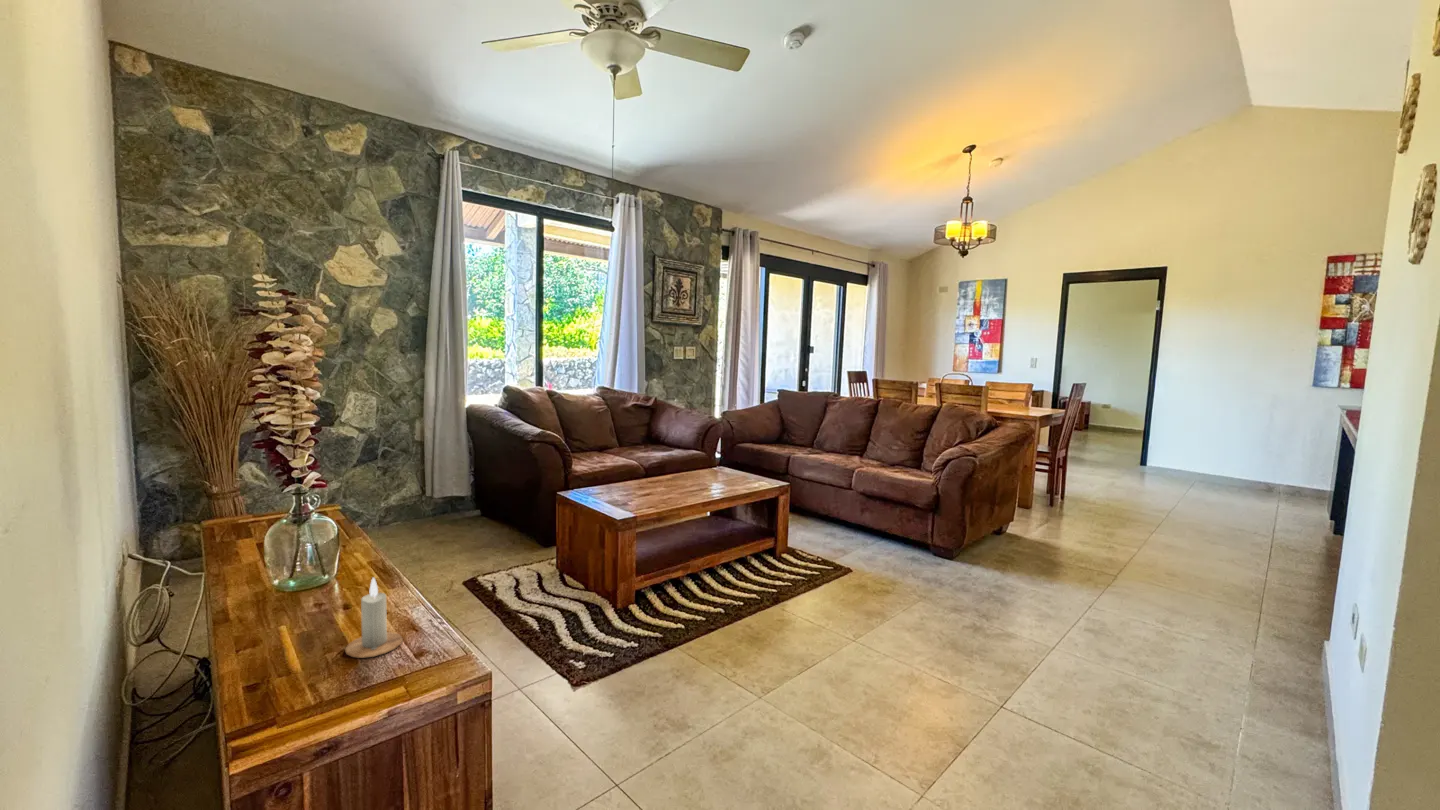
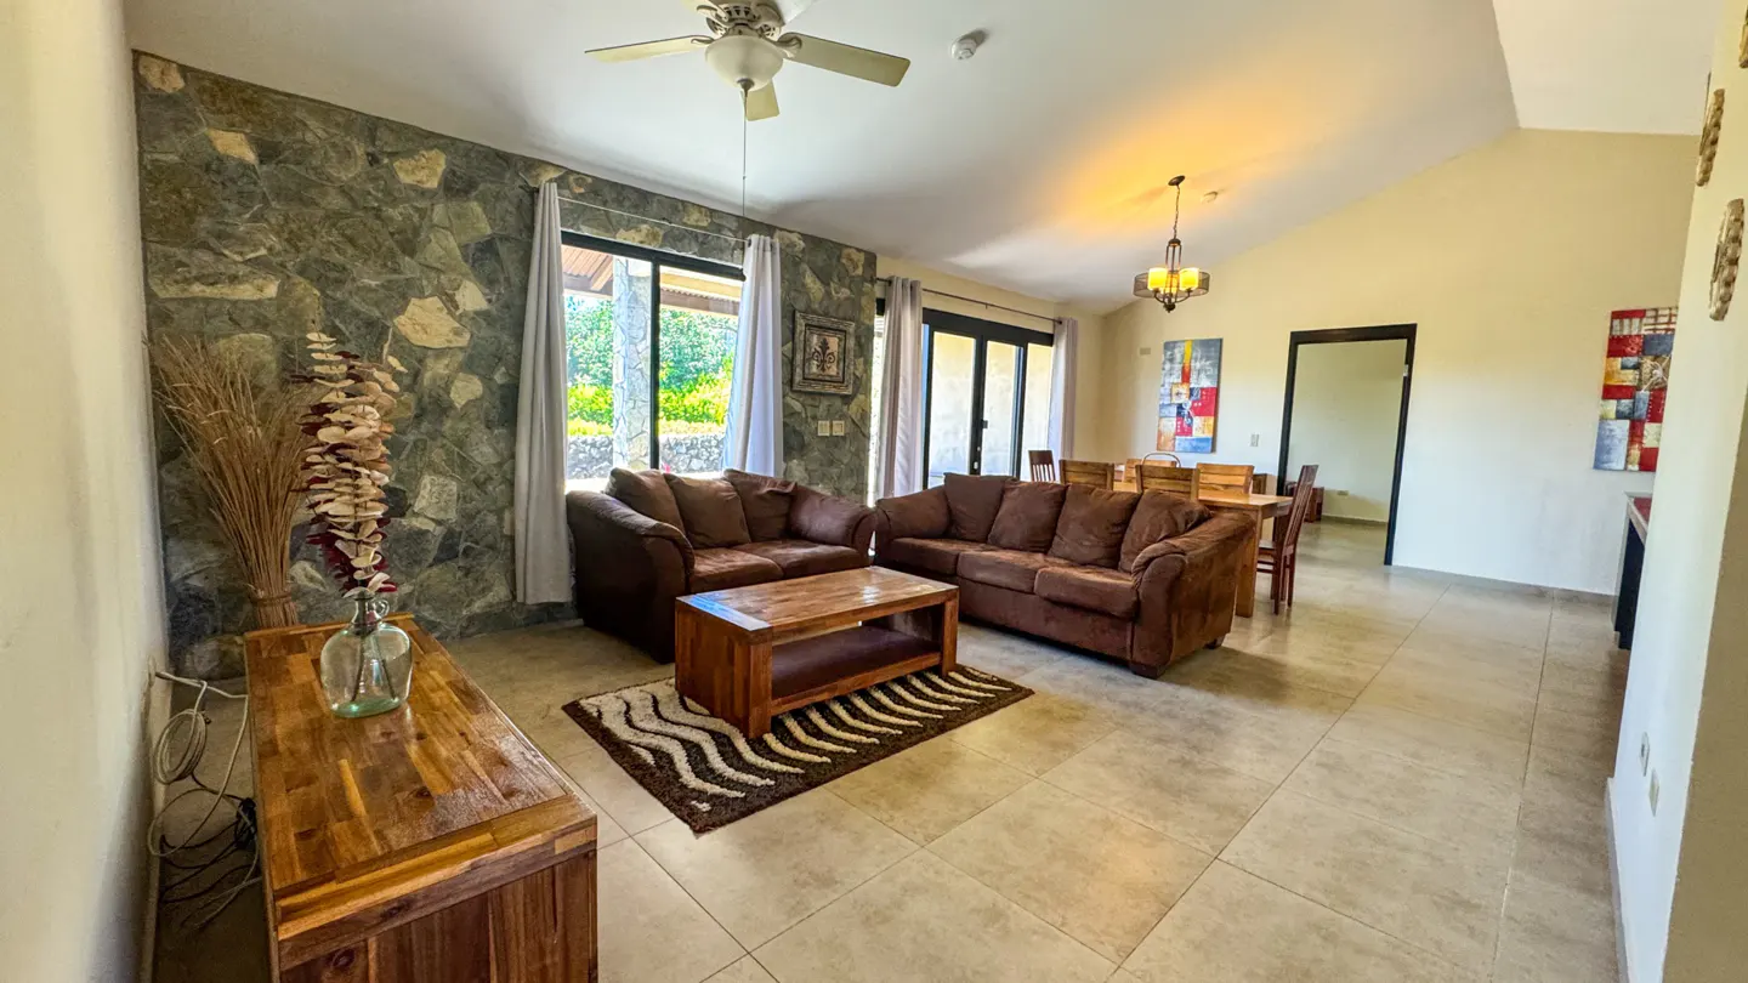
- candle [344,576,404,659]
